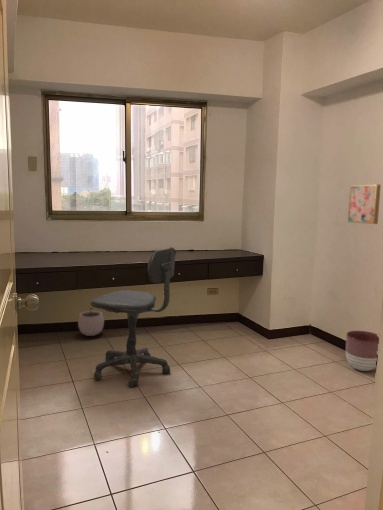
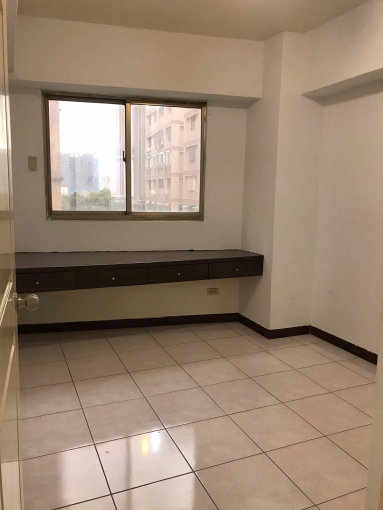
- plant pot [77,306,105,337]
- planter [345,330,380,372]
- wall art [347,183,382,225]
- office chair [90,246,177,388]
